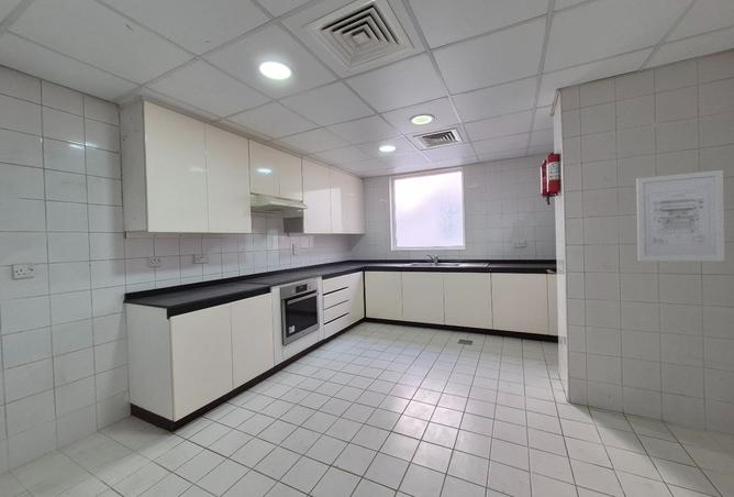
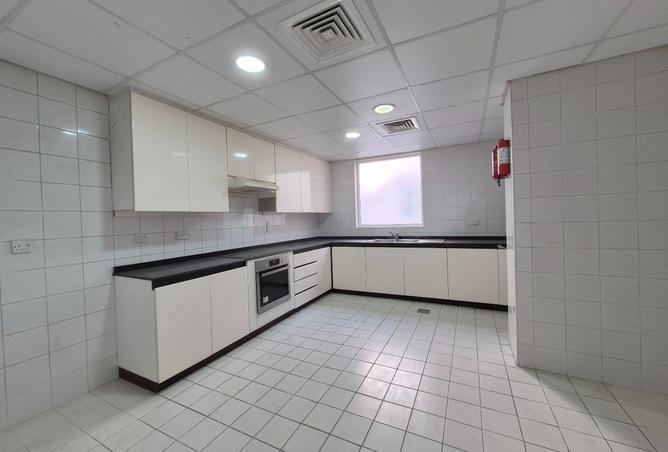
- wall art [635,169,725,262]
